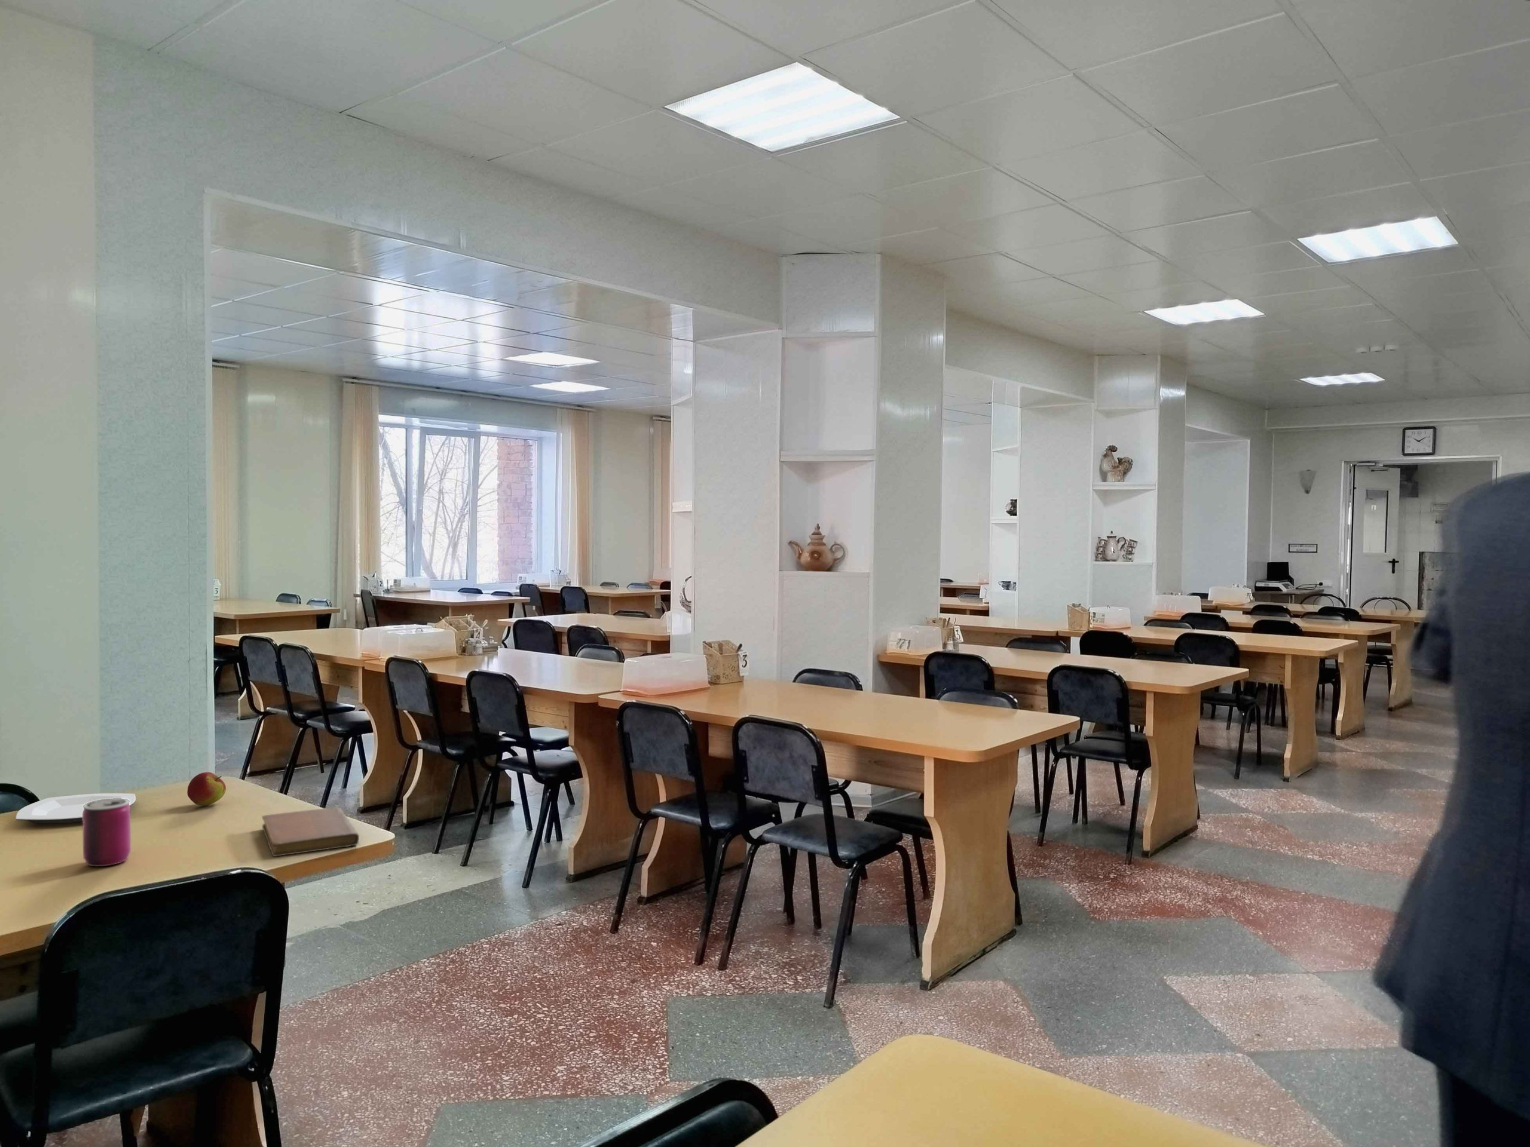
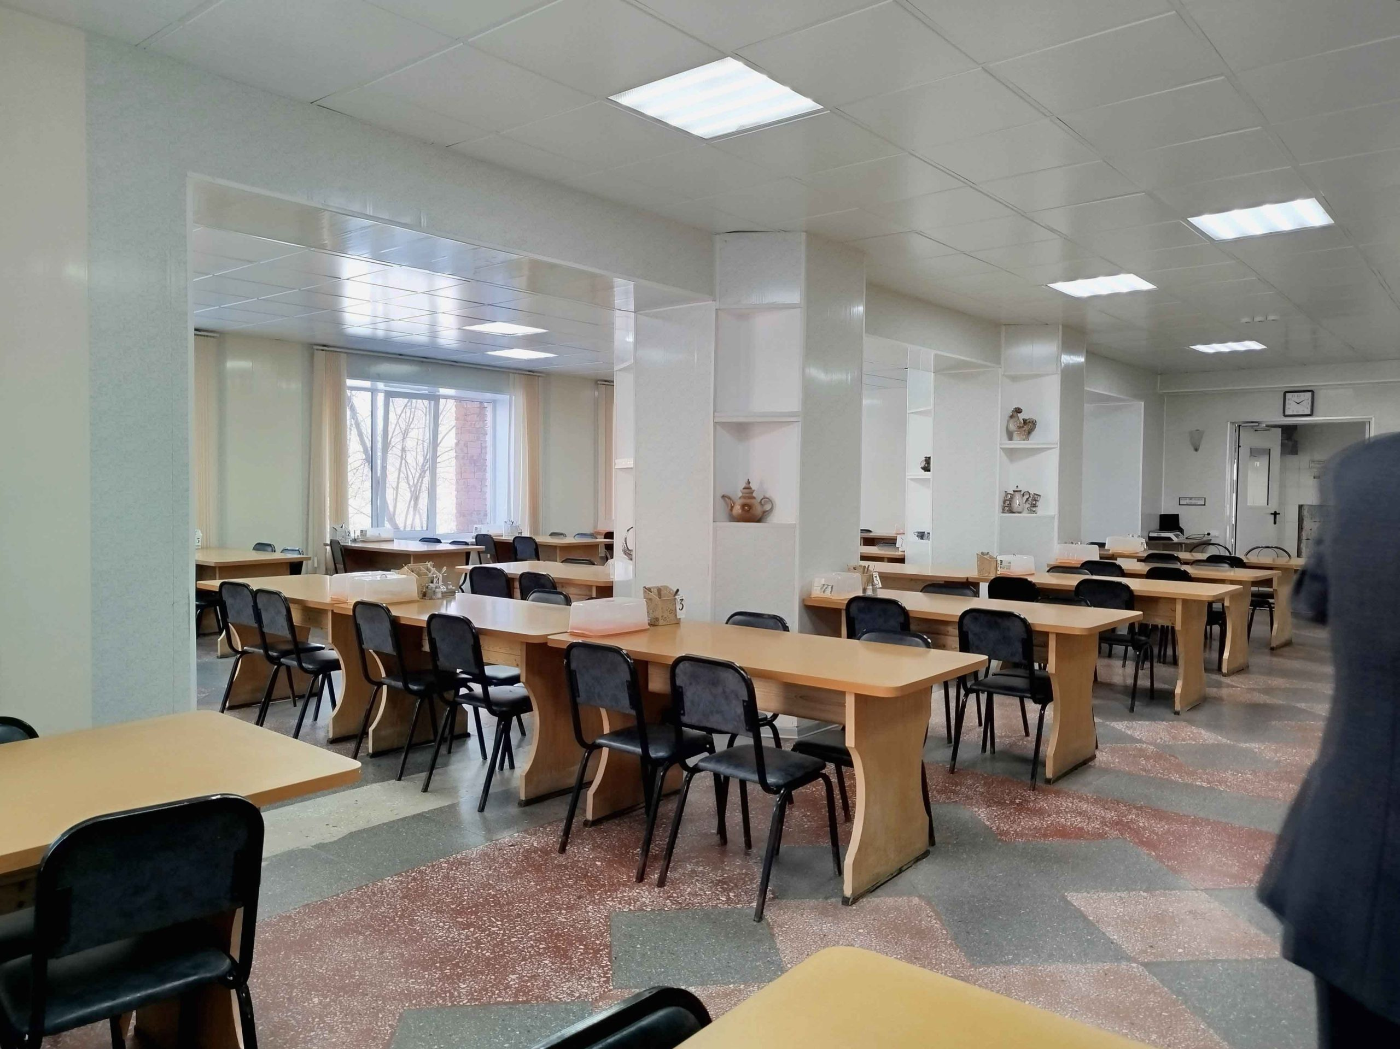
- notebook [261,806,360,858]
- can [82,798,131,867]
- plate [14,793,136,824]
- apple [187,772,226,806]
